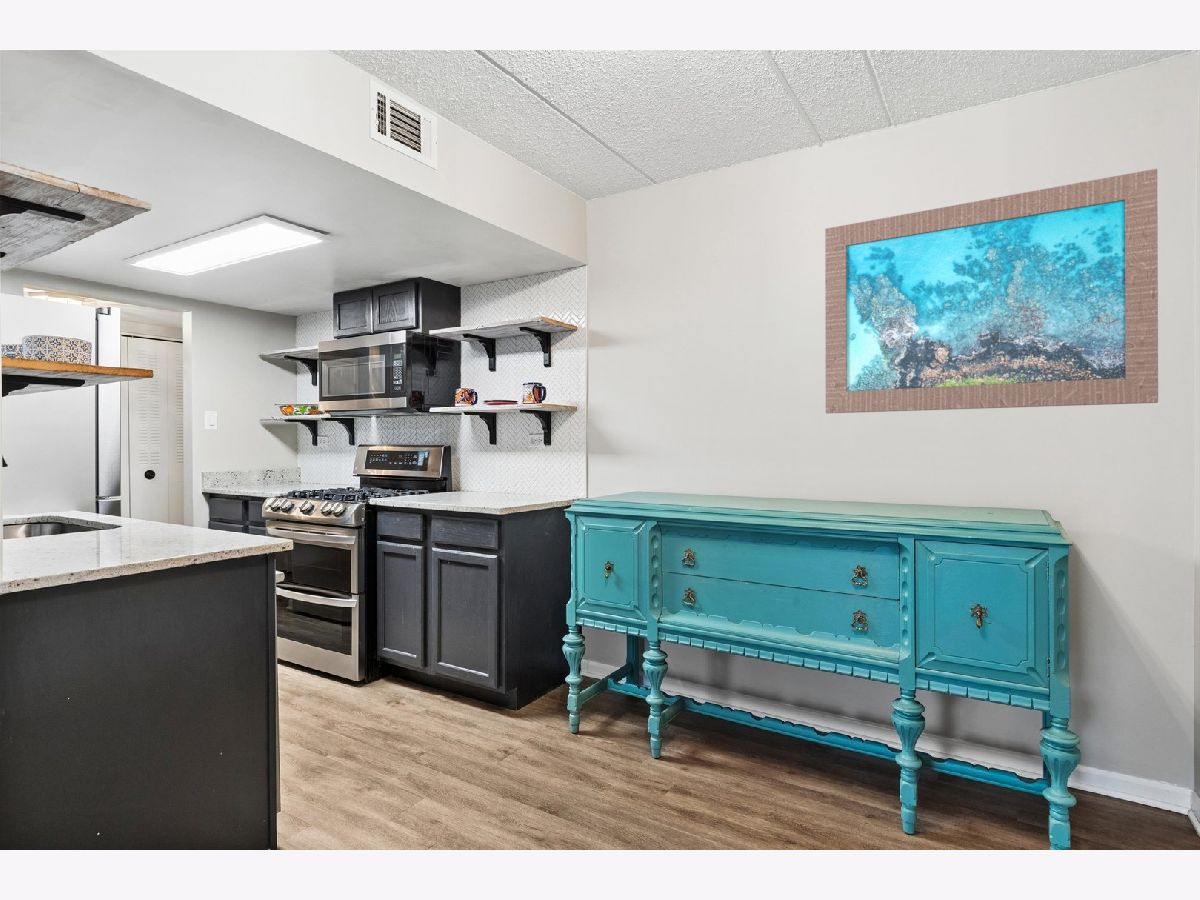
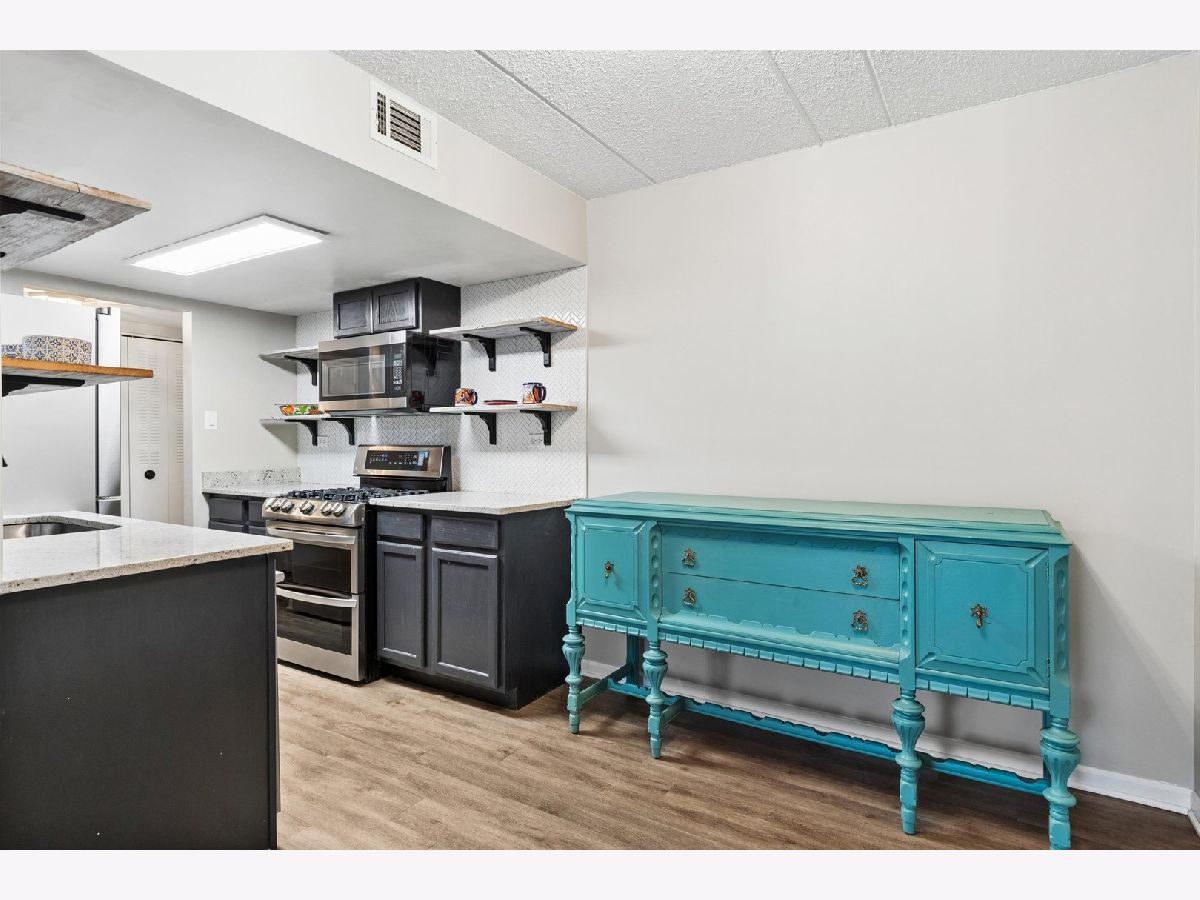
- wall art [824,168,1159,414]
